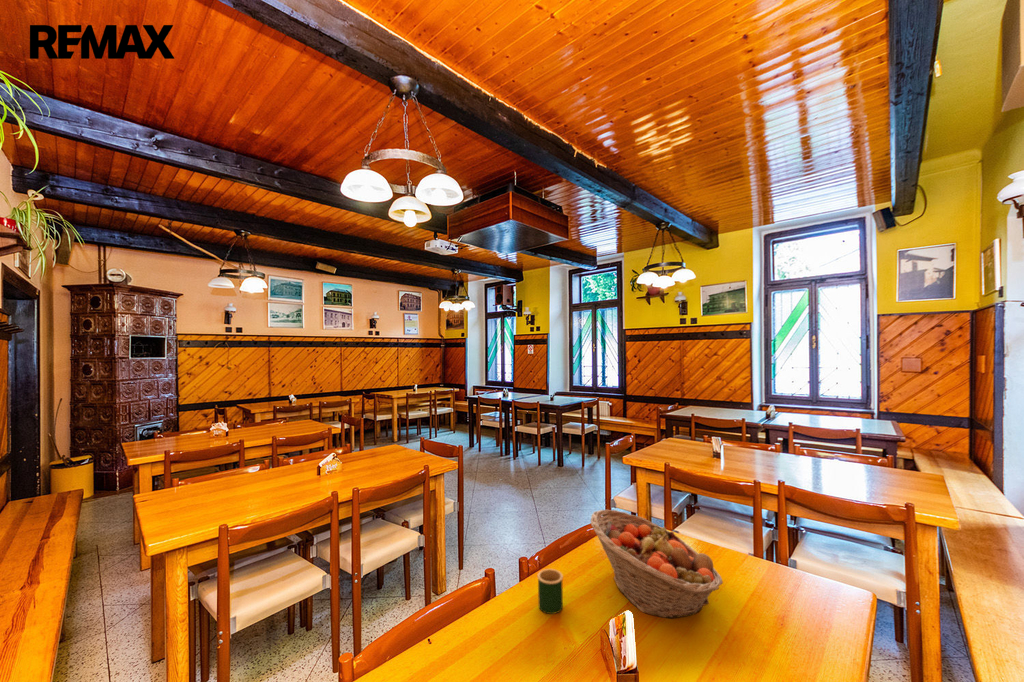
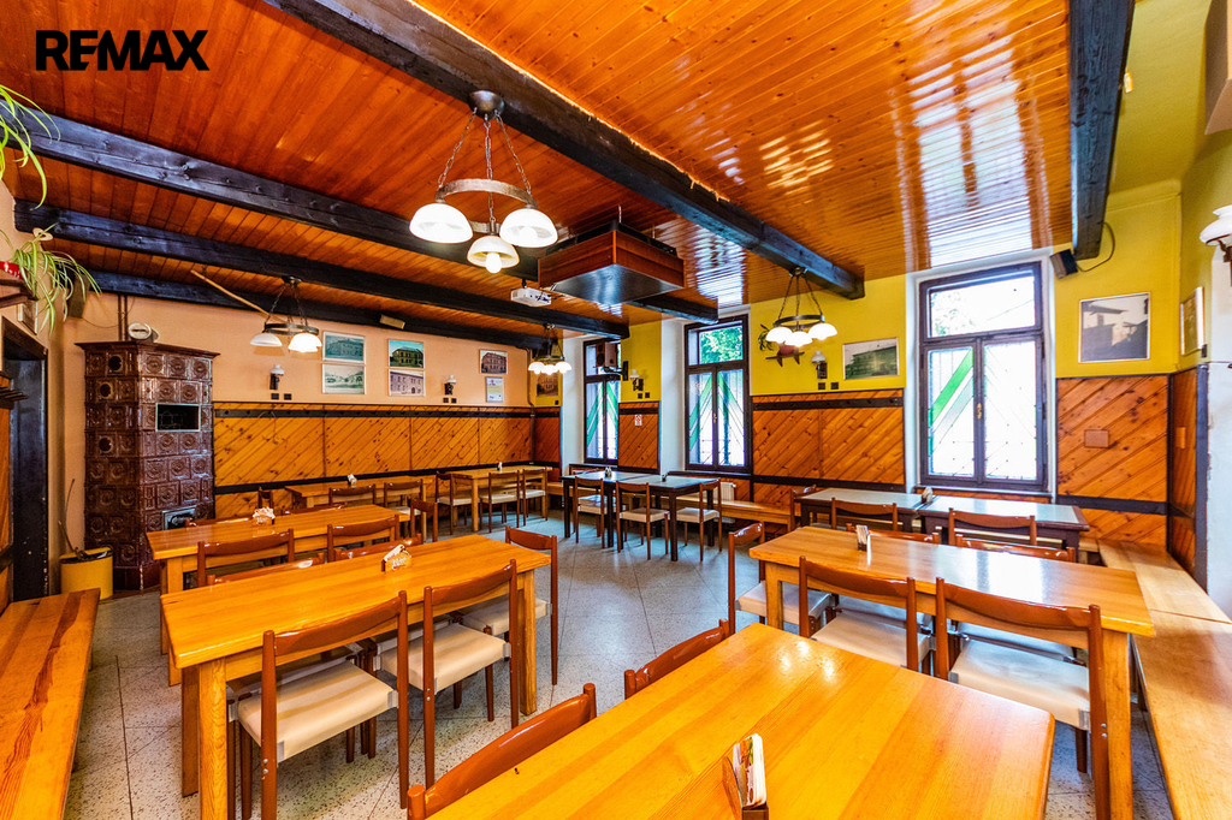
- mug [537,568,564,615]
- fruit basket [590,509,724,620]
